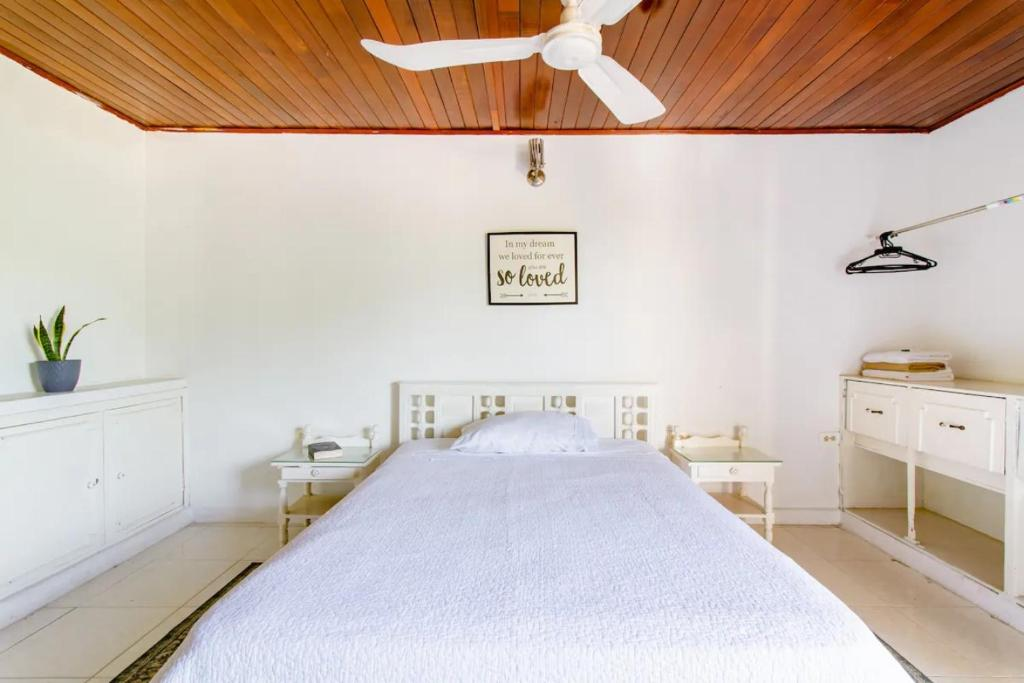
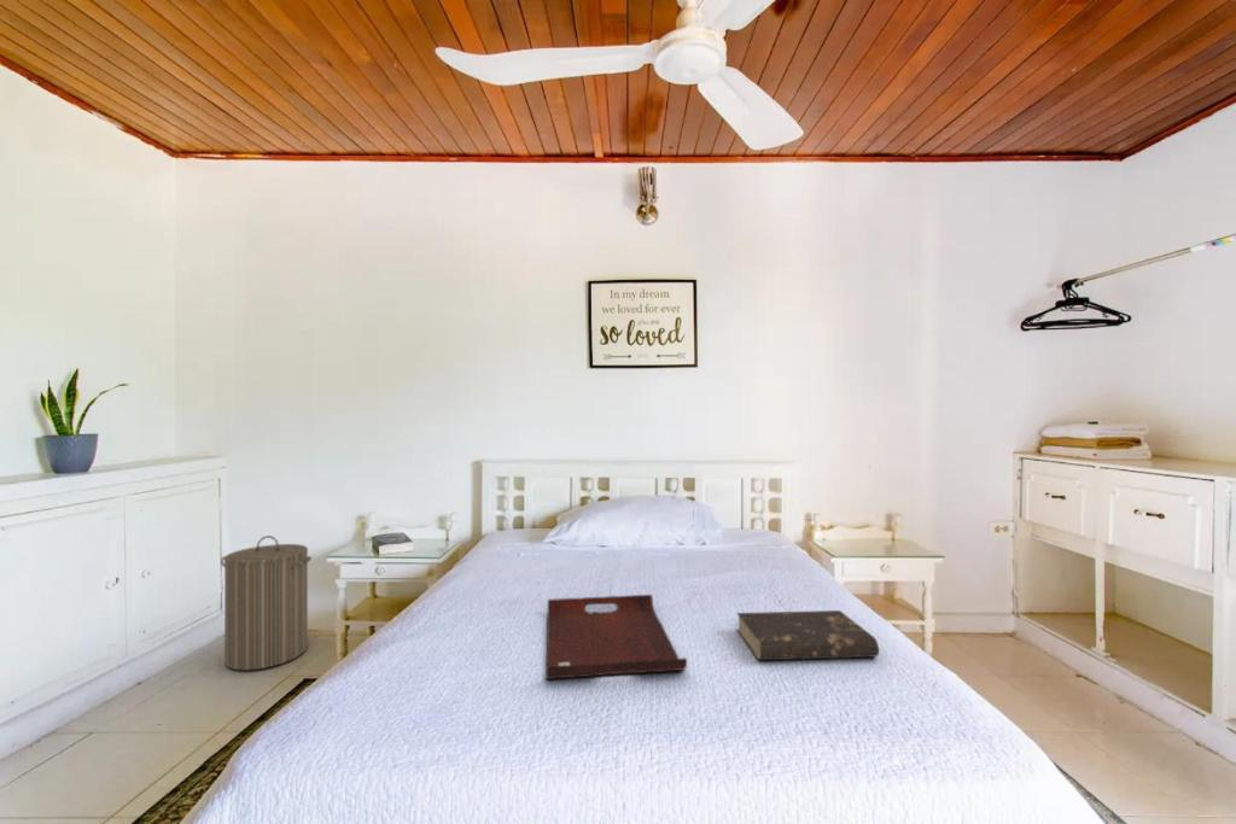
+ book [735,609,880,661]
+ laundry hamper [220,534,313,672]
+ serving tray [544,594,688,680]
